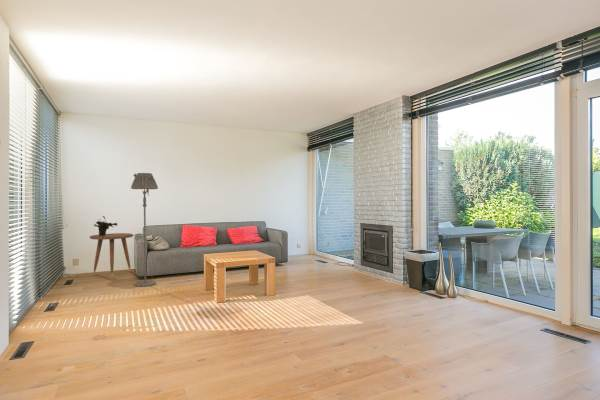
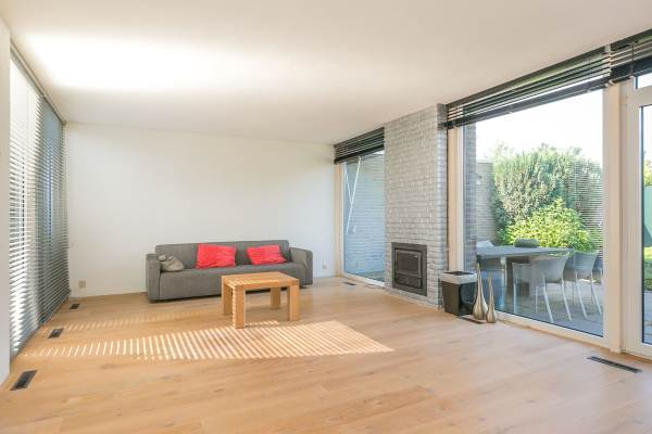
- potted plant [93,215,118,236]
- floor lamp [130,172,159,288]
- side table [89,232,134,279]
